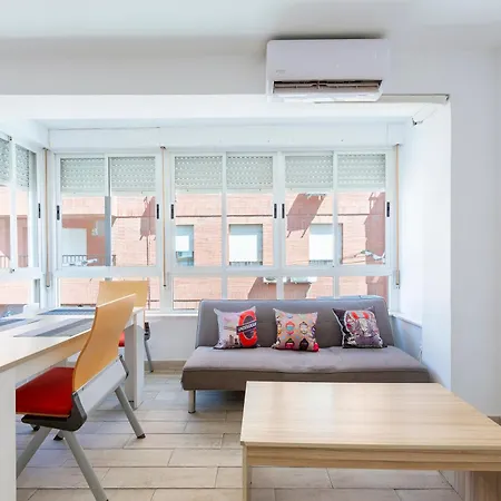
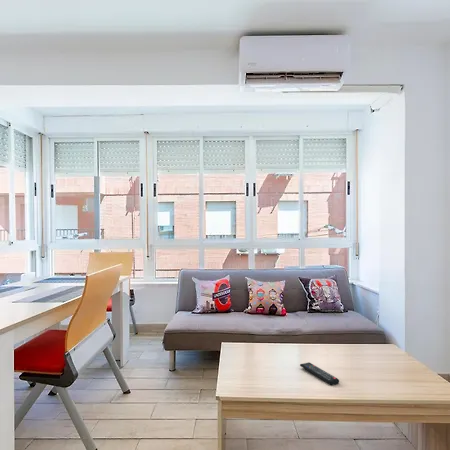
+ remote control [299,361,340,386]
